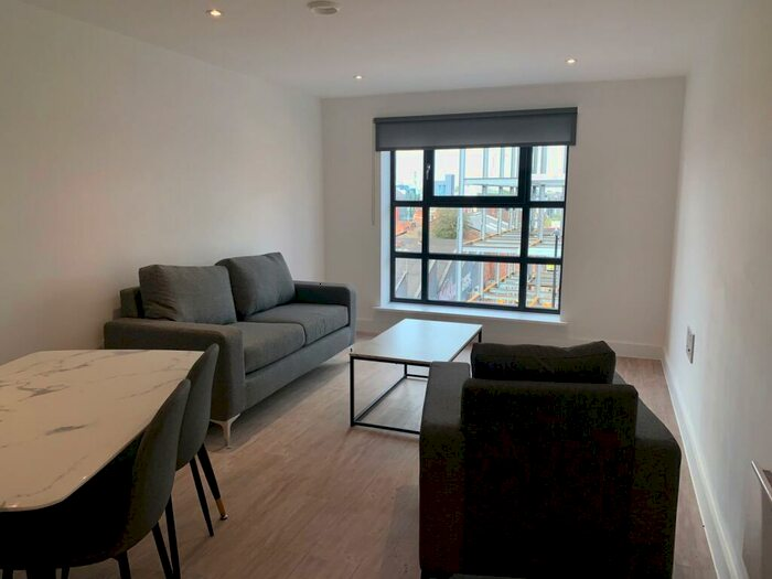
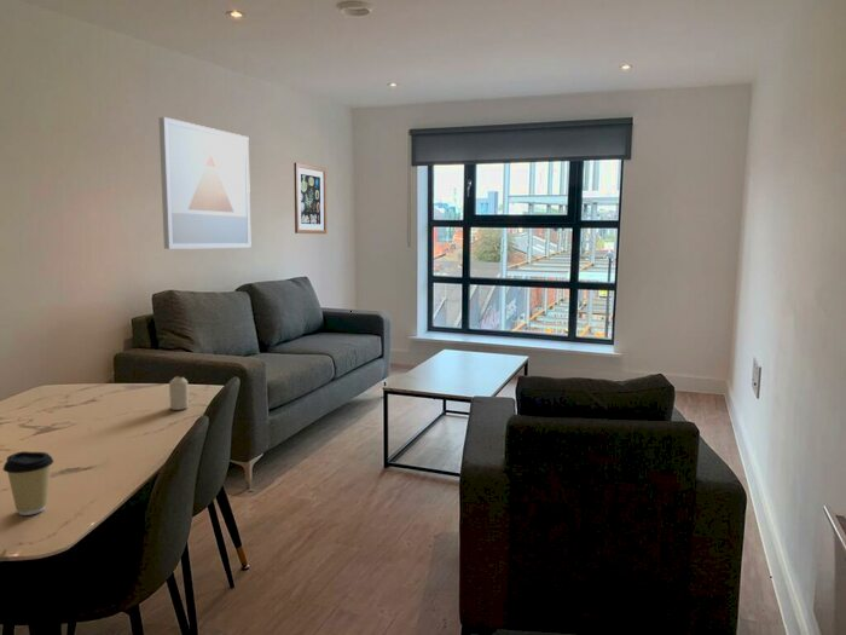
+ coffee cup [2,450,54,516]
+ candle [168,375,190,411]
+ wall art [292,161,328,235]
+ wall art [158,116,253,250]
